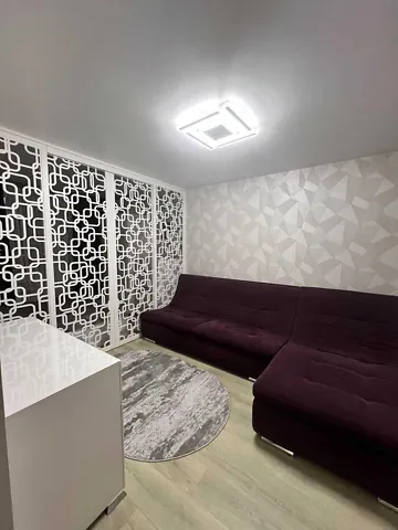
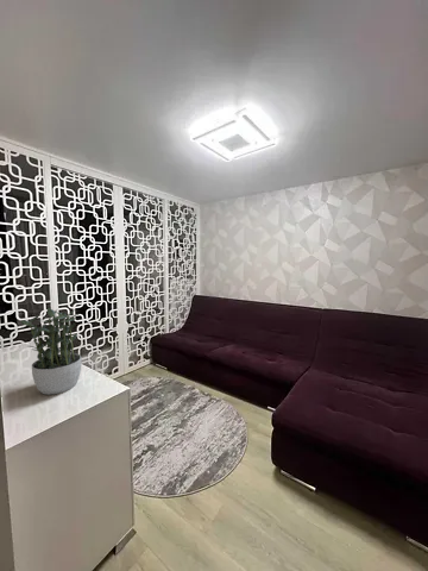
+ potted plant [20,307,83,396]
